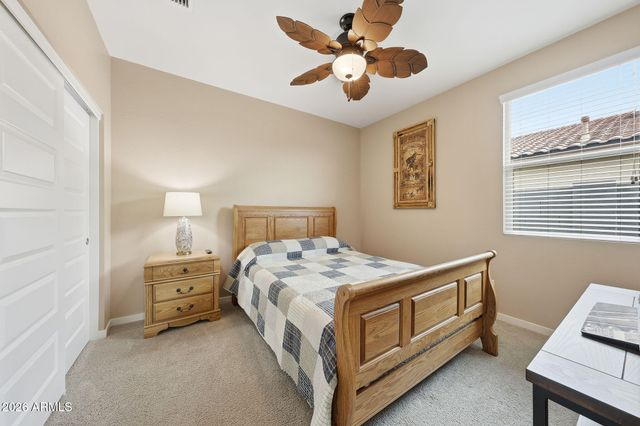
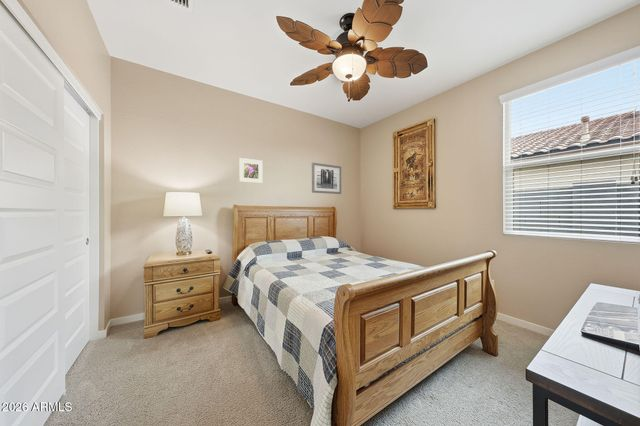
+ wall art [311,162,342,195]
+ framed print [238,157,264,184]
